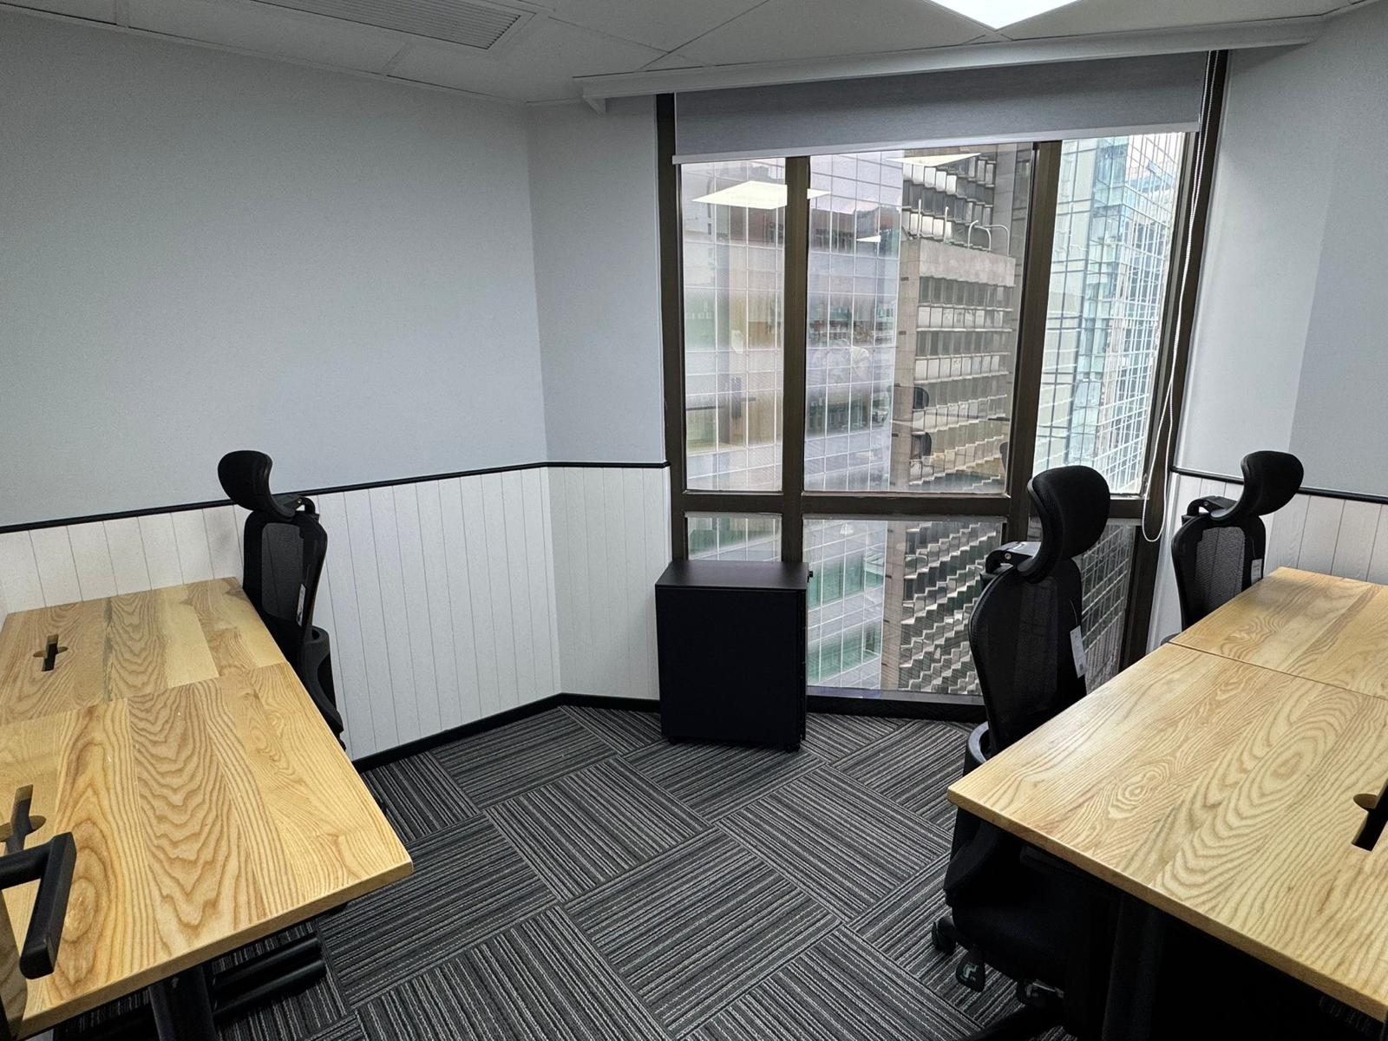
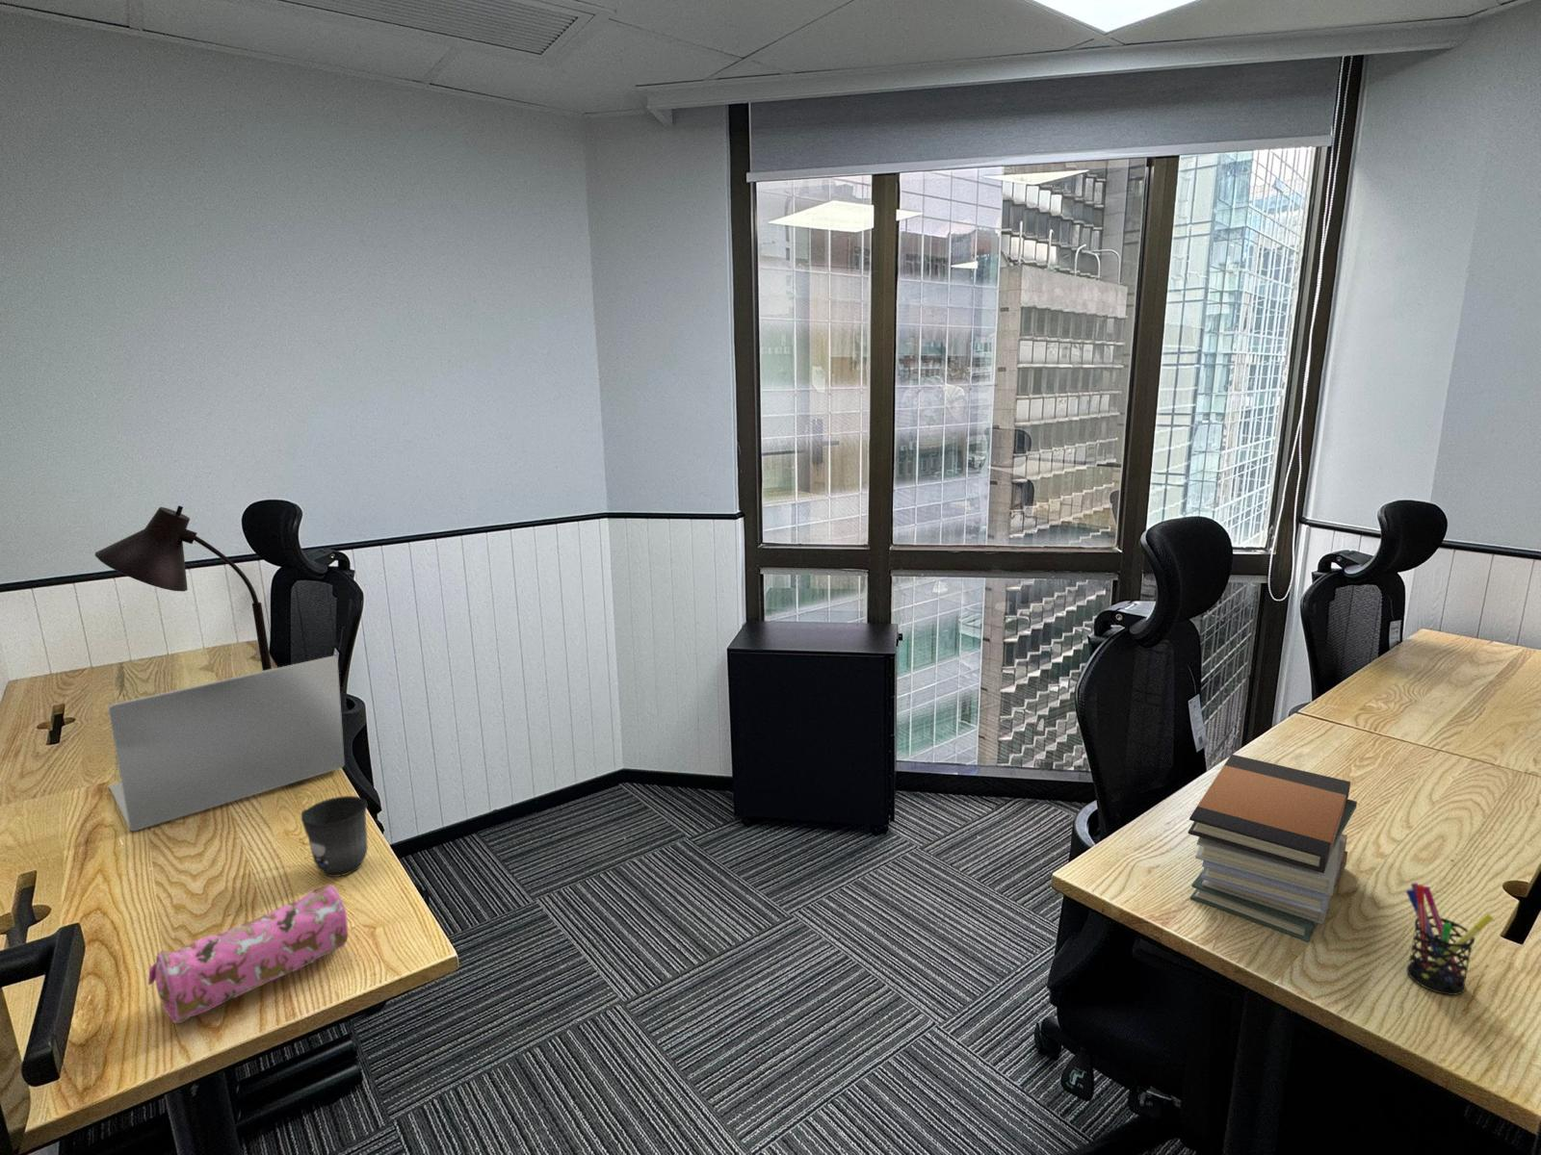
+ desk lamp [95,506,273,671]
+ pen holder [1405,882,1495,996]
+ laptop [108,655,346,831]
+ mug [301,795,369,878]
+ pencil case [147,883,348,1024]
+ book stack [1187,753,1358,943]
